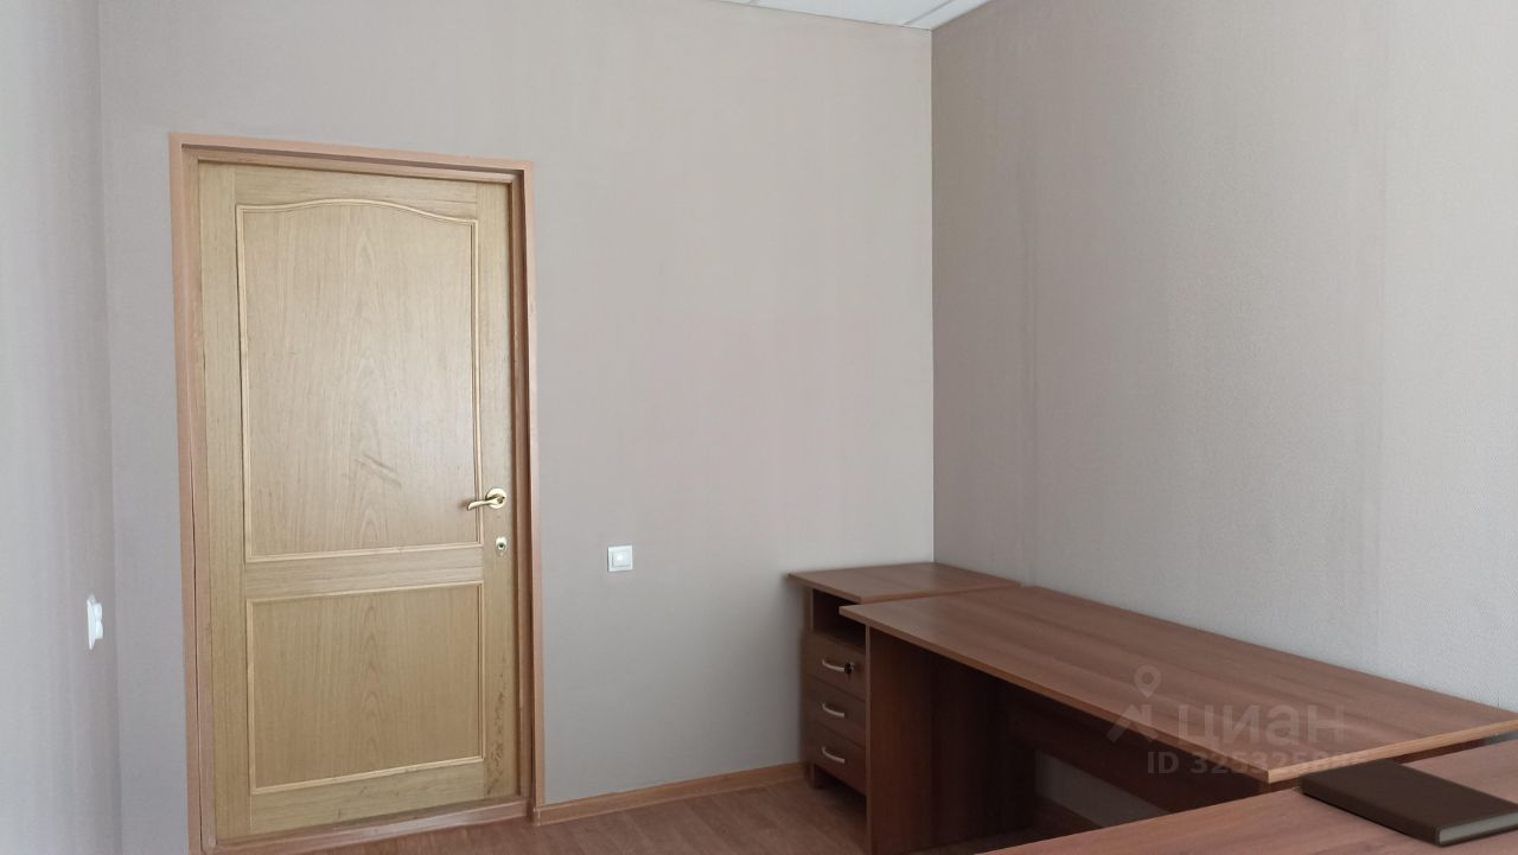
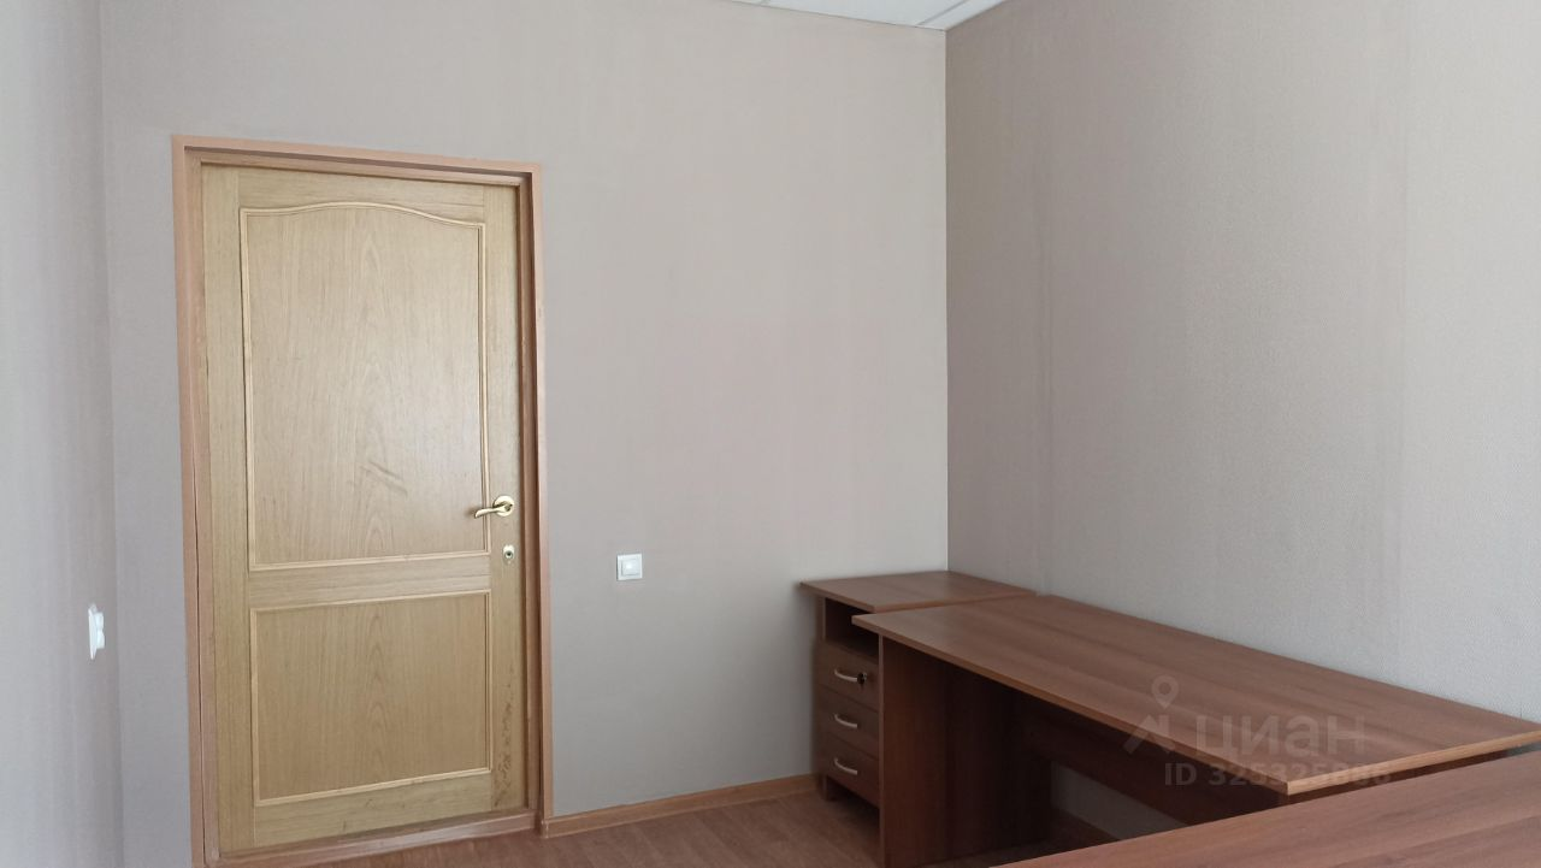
- notebook [1297,758,1518,849]
